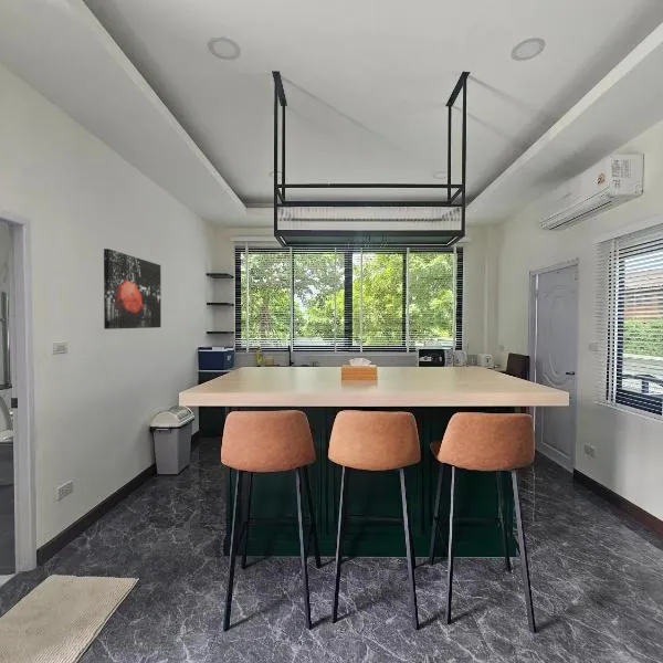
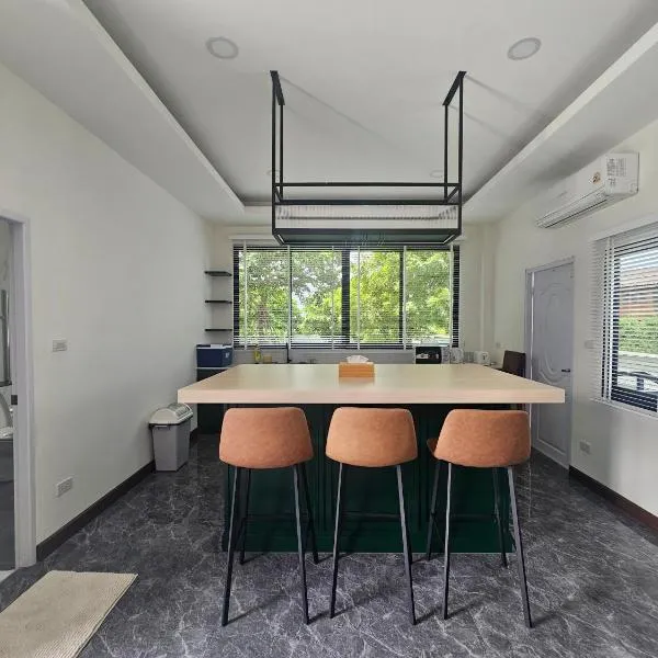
- wall art [103,248,162,330]
